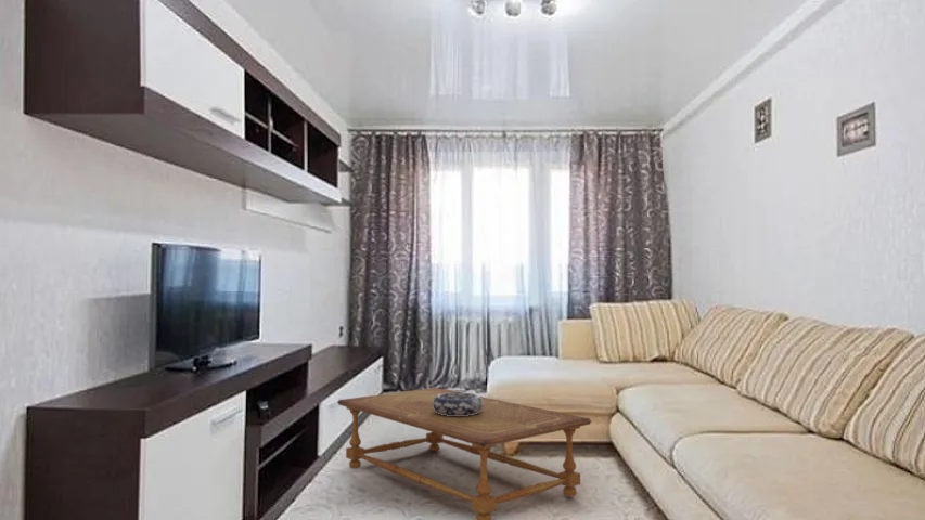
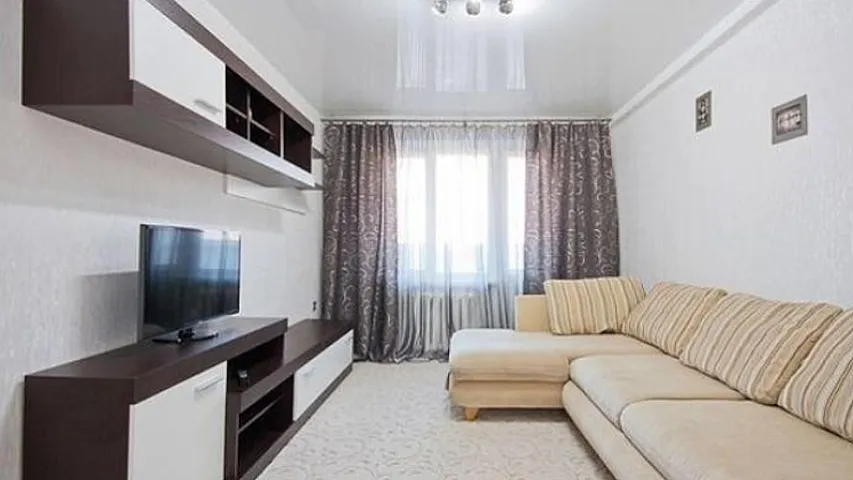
- decorative bowl [433,392,484,416]
- coffee table [336,387,592,520]
